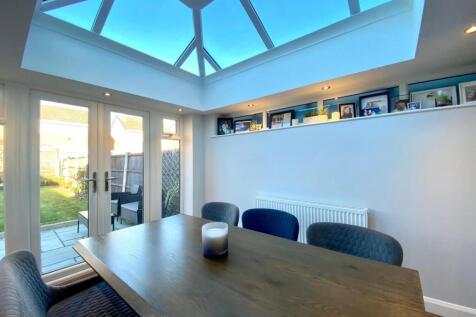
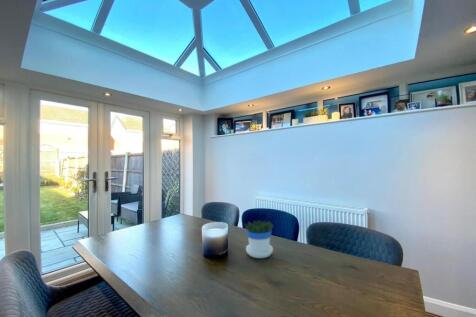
+ flowerpot [244,219,274,259]
